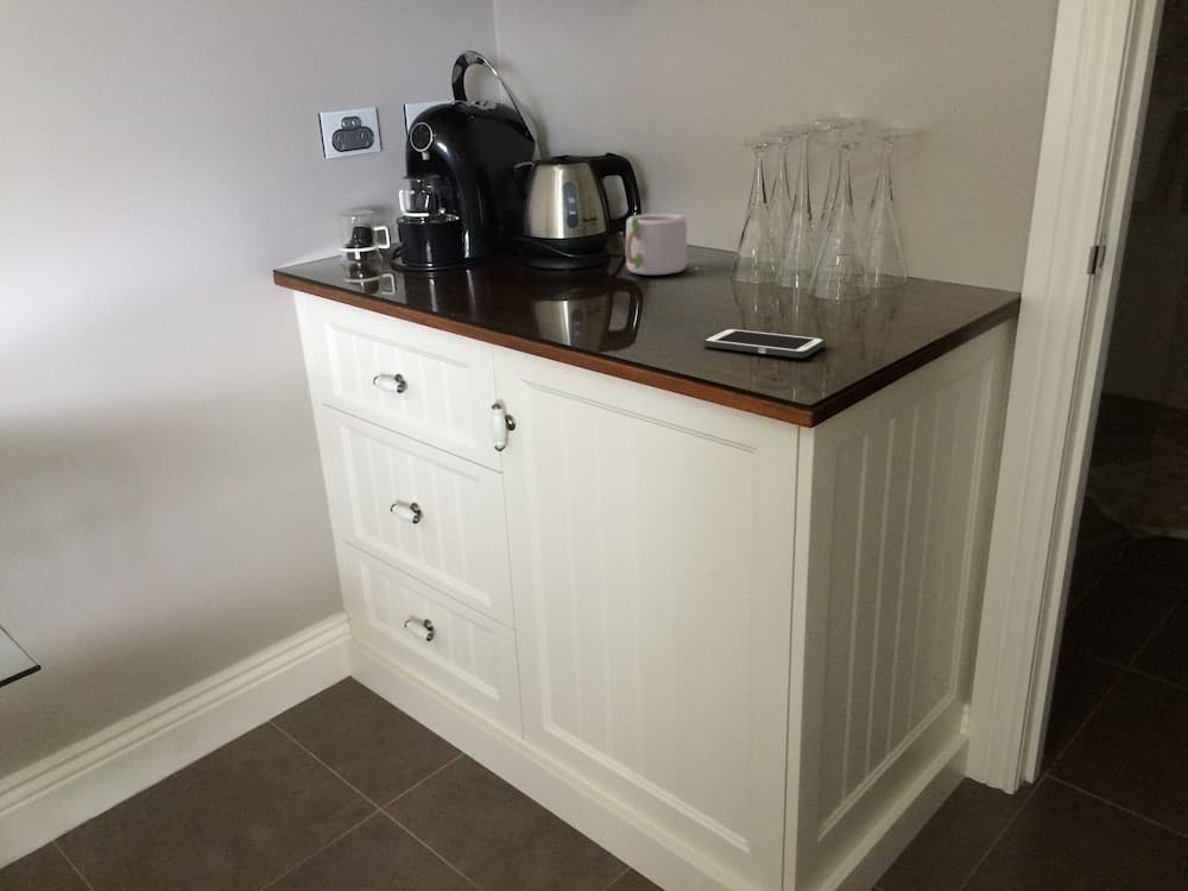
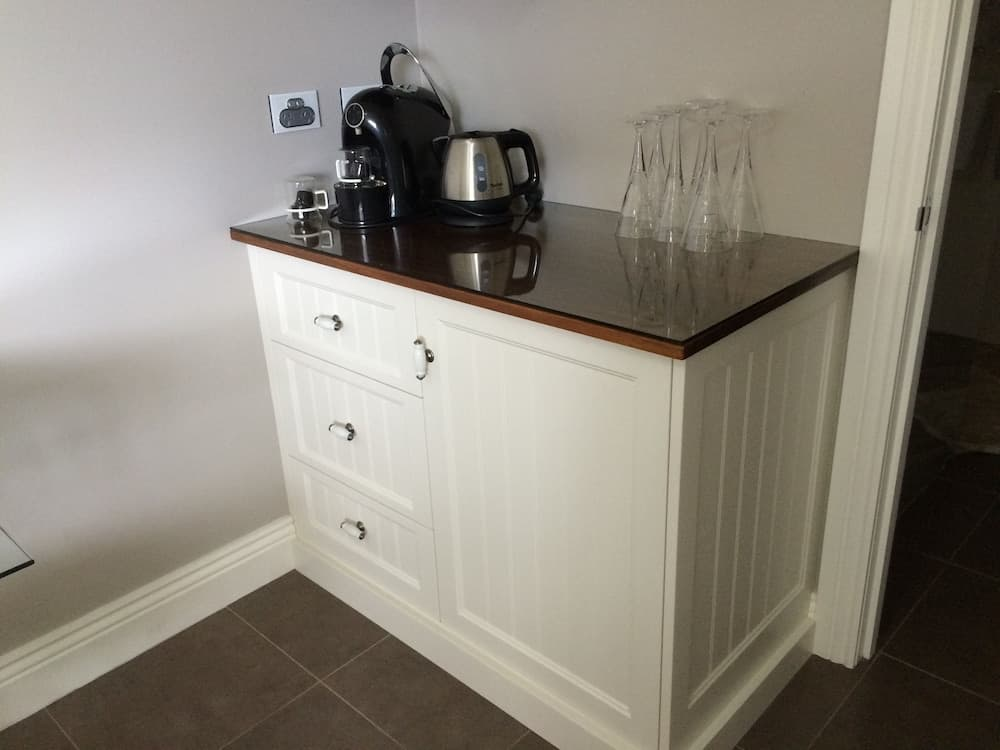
- mug [624,213,708,276]
- cell phone [702,328,827,359]
